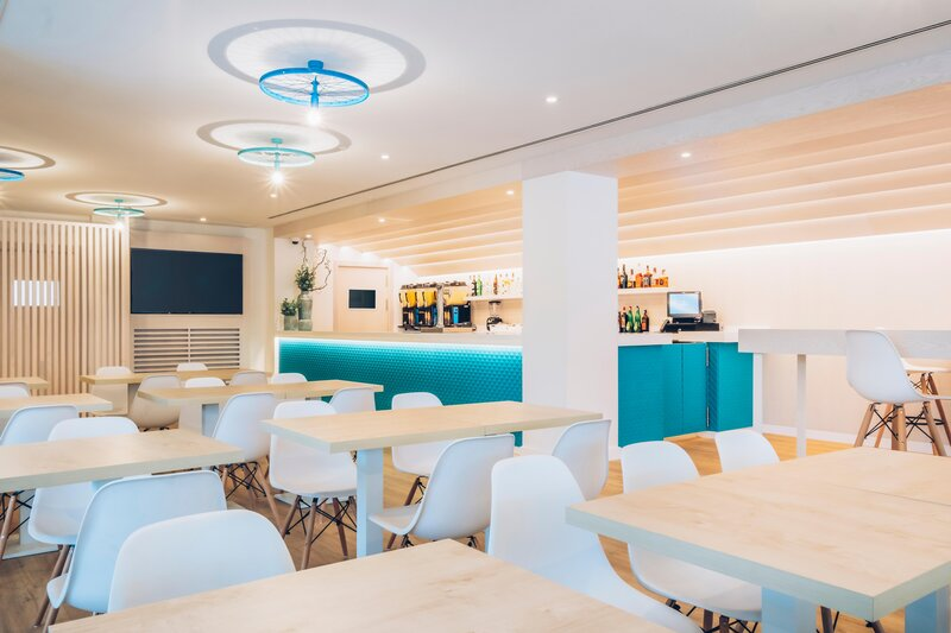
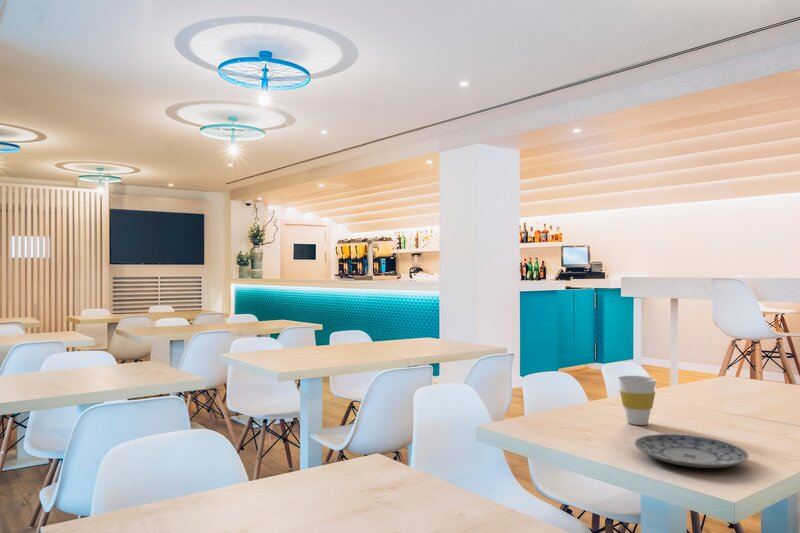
+ cup [617,375,658,426]
+ plate [633,433,750,469]
